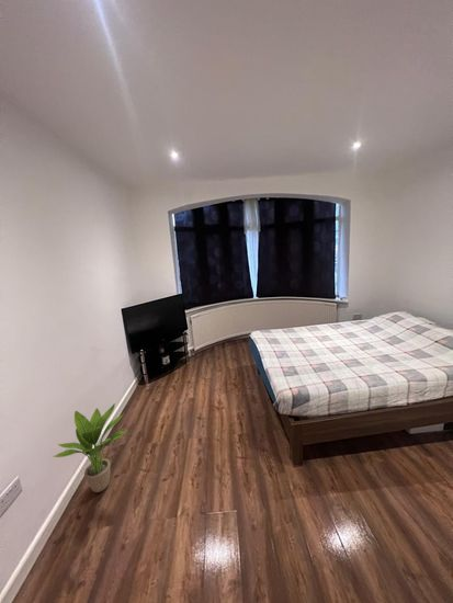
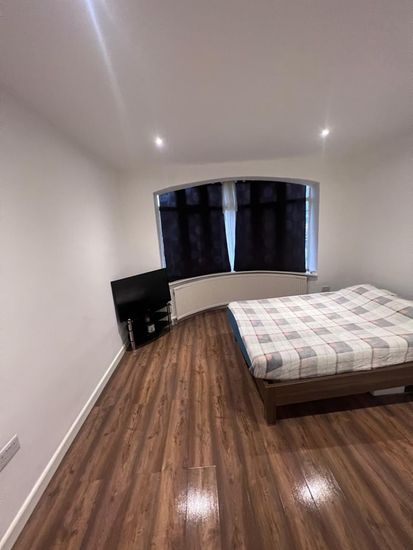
- potted plant [53,402,128,493]
